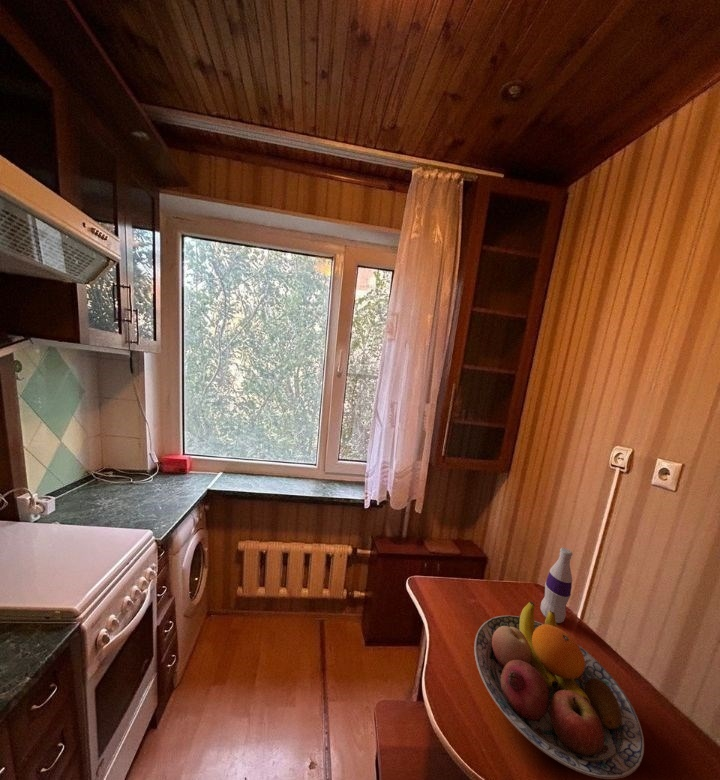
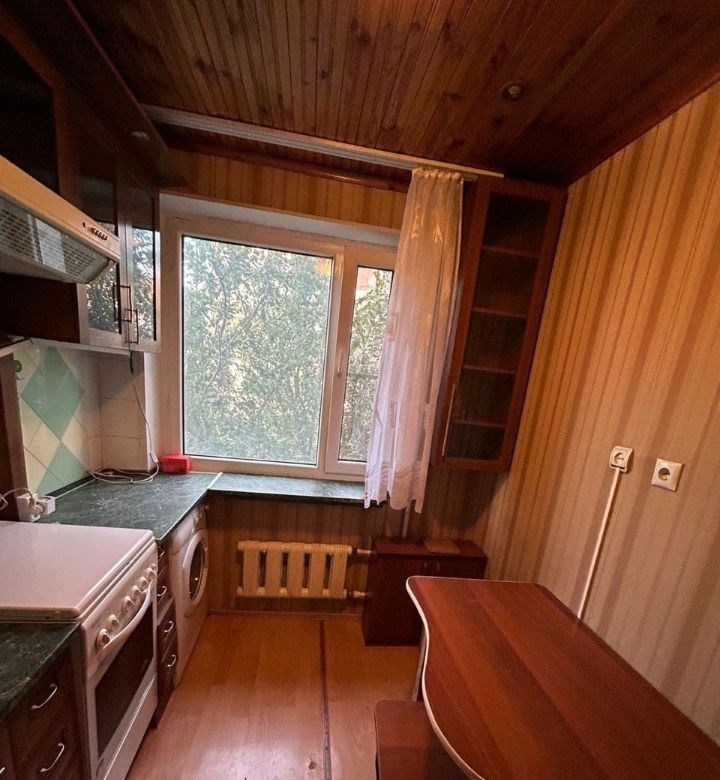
- fruit bowl [473,601,645,780]
- bottle [540,547,573,624]
